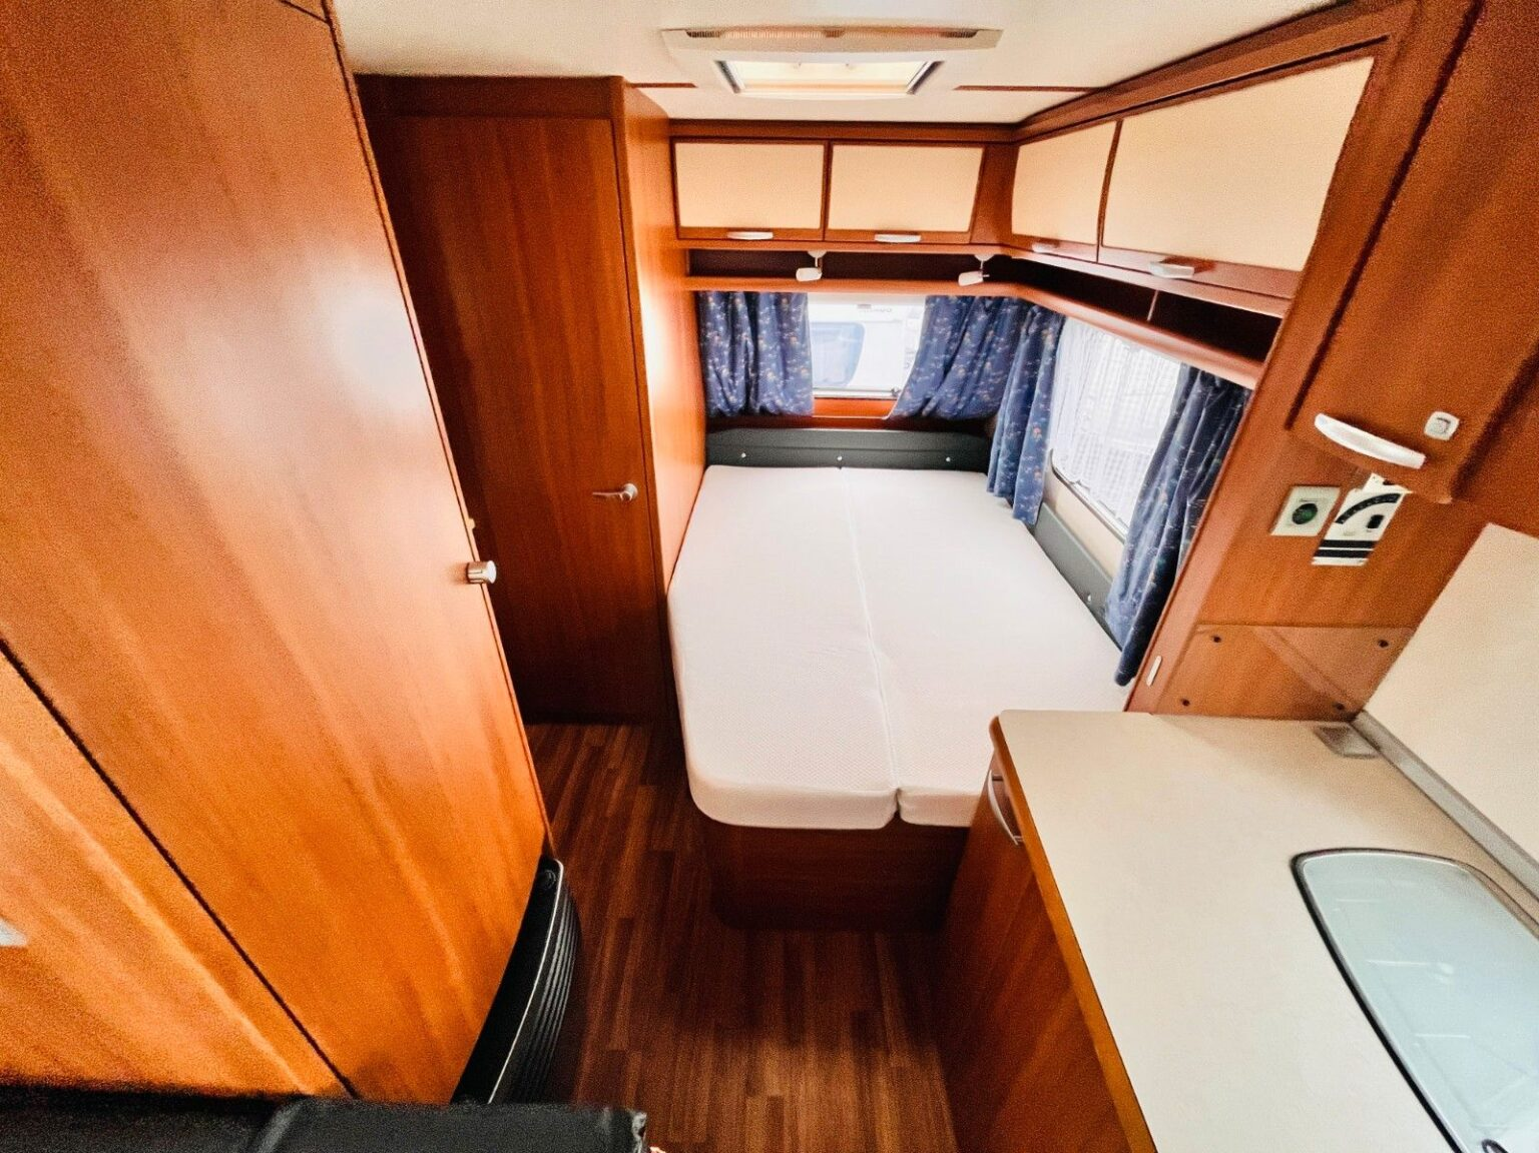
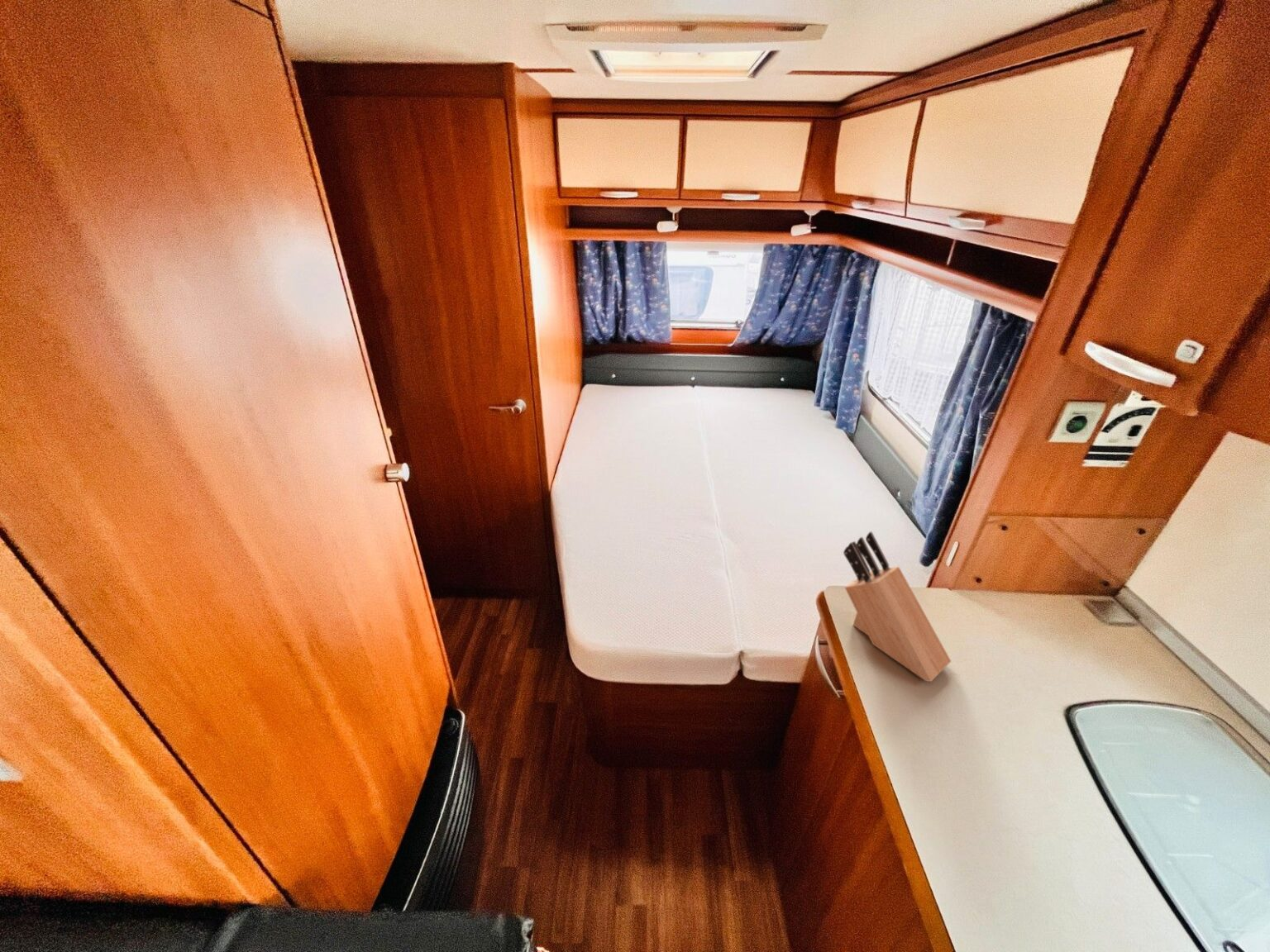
+ knife block [843,531,952,683]
